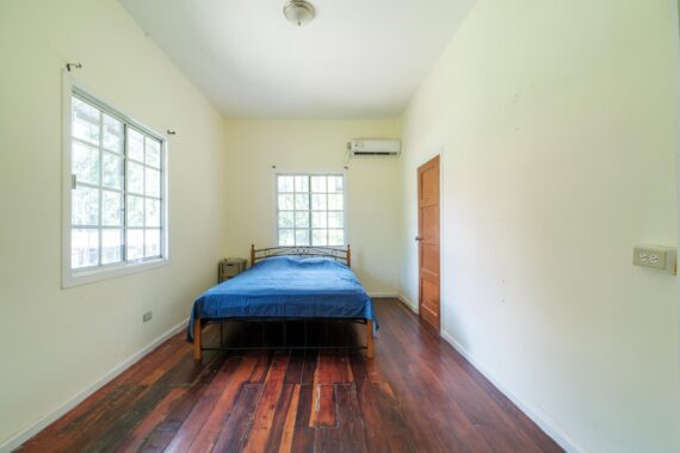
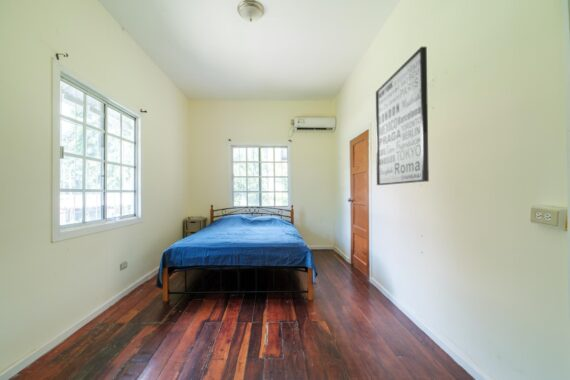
+ wall art [375,46,430,186]
